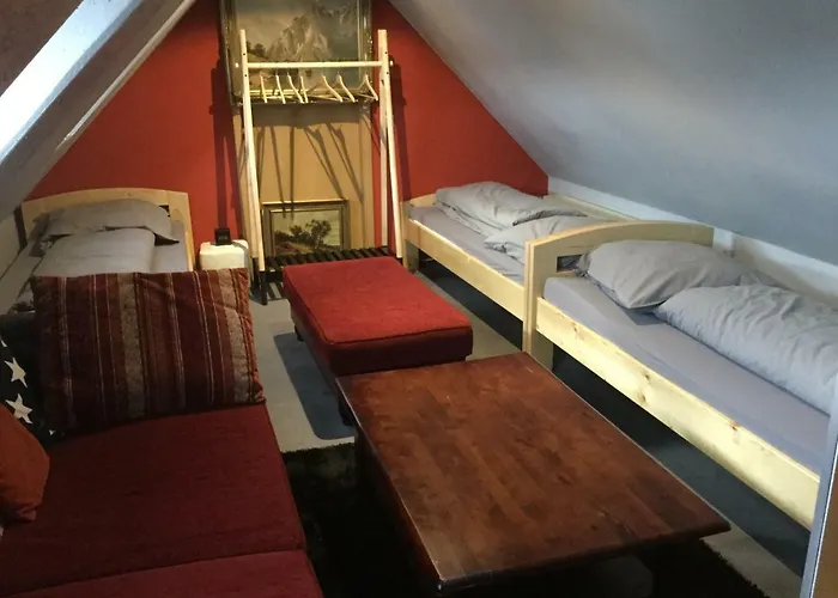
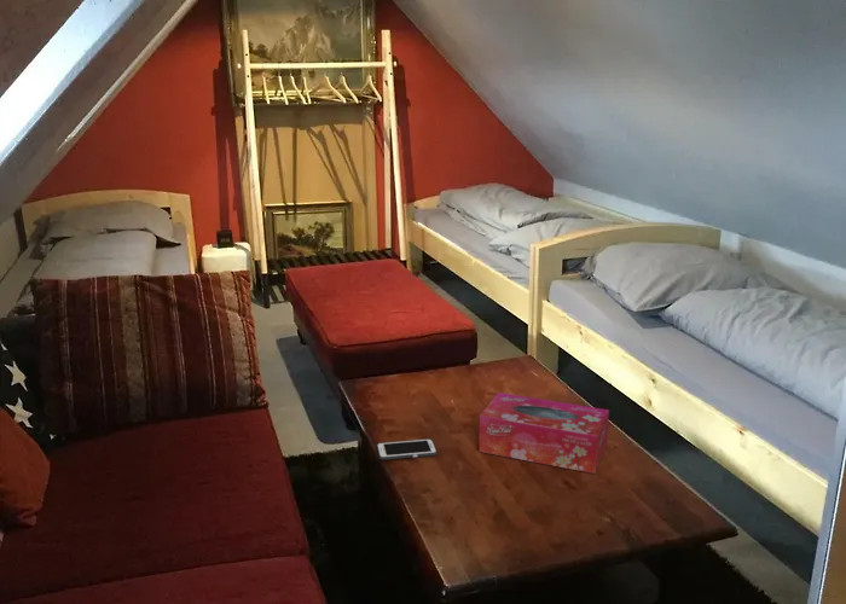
+ tissue box [477,391,610,475]
+ cell phone [376,437,439,461]
